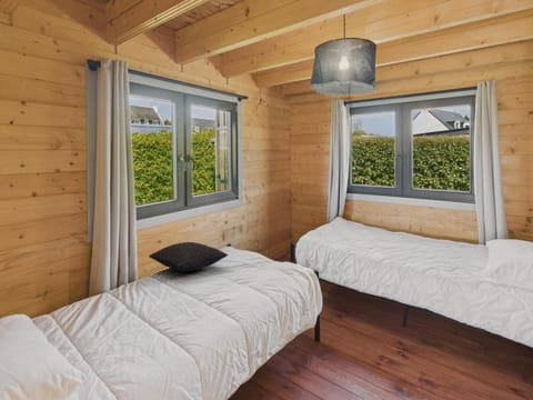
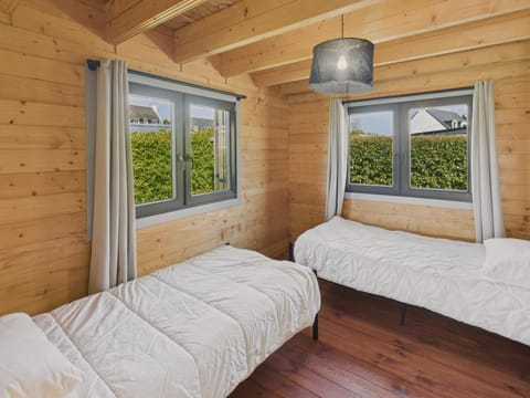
- pillow [148,241,230,272]
